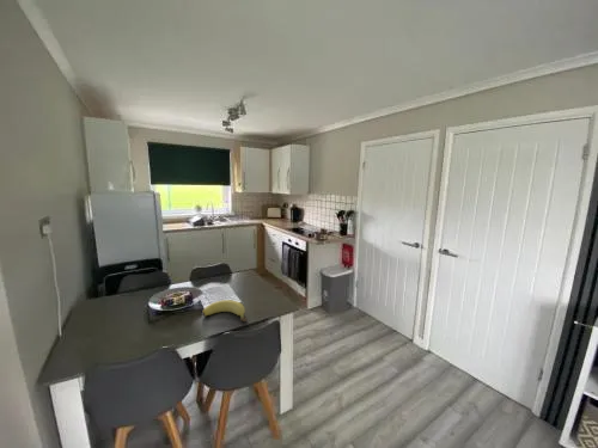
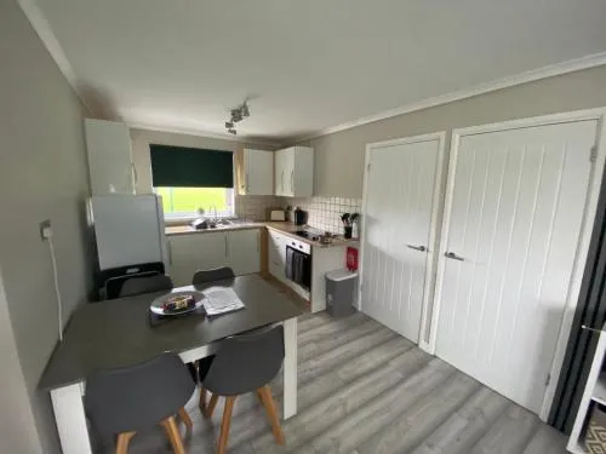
- banana [201,299,248,323]
